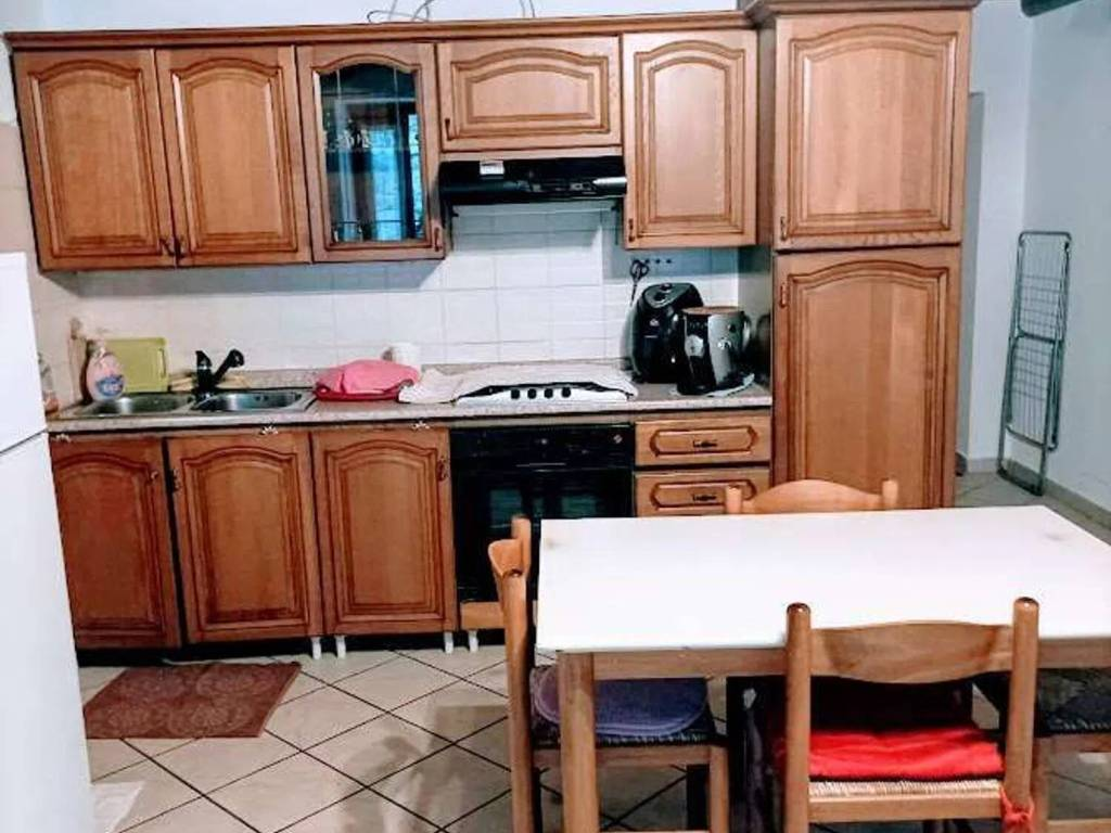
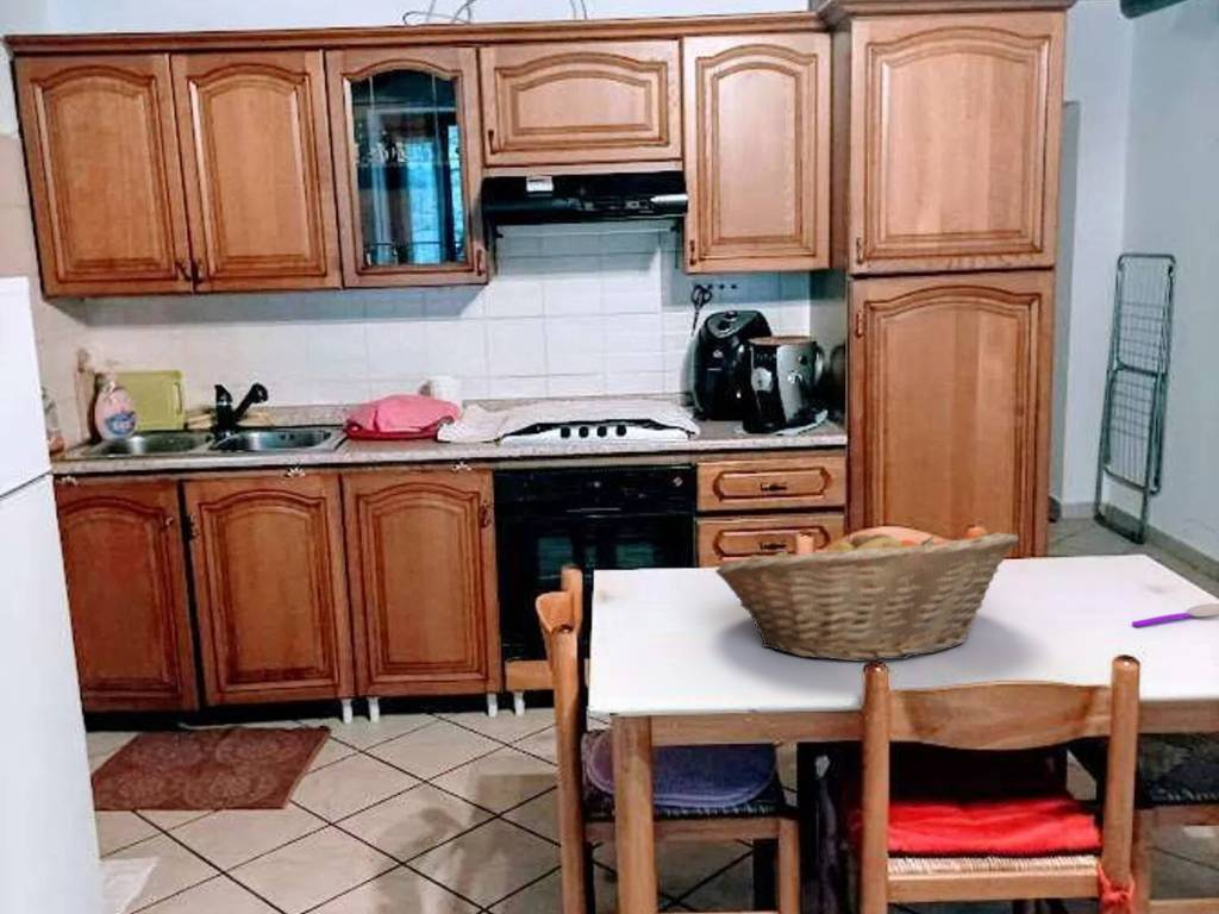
+ spoon [1131,602,1219,627]
+ fruit basket [714,524,1020,663]
